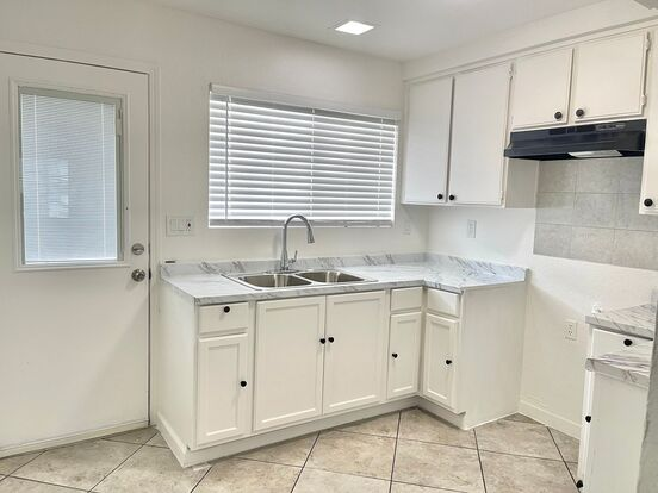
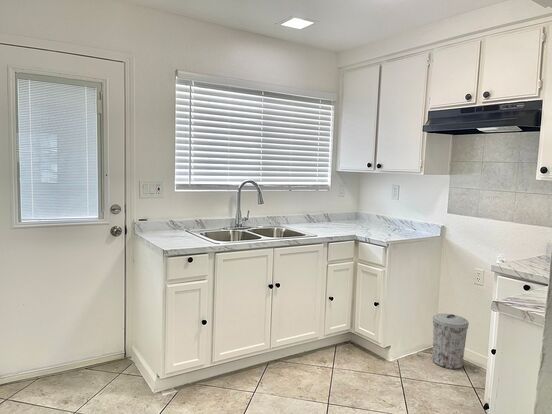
+ trash can [431,313,470,370]
